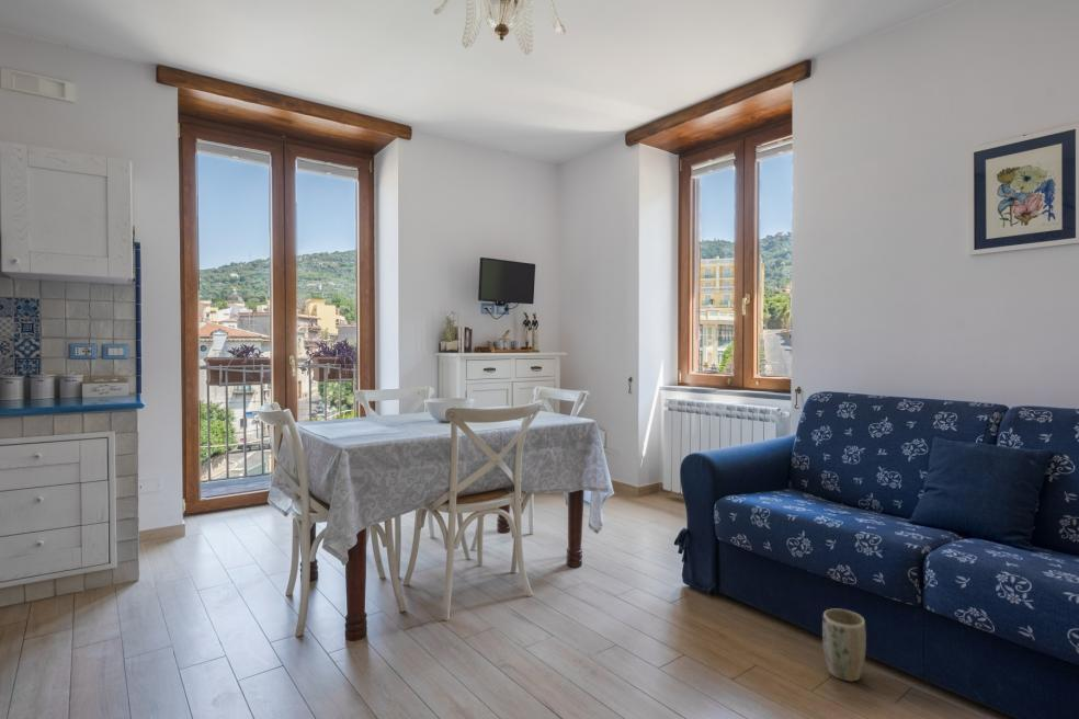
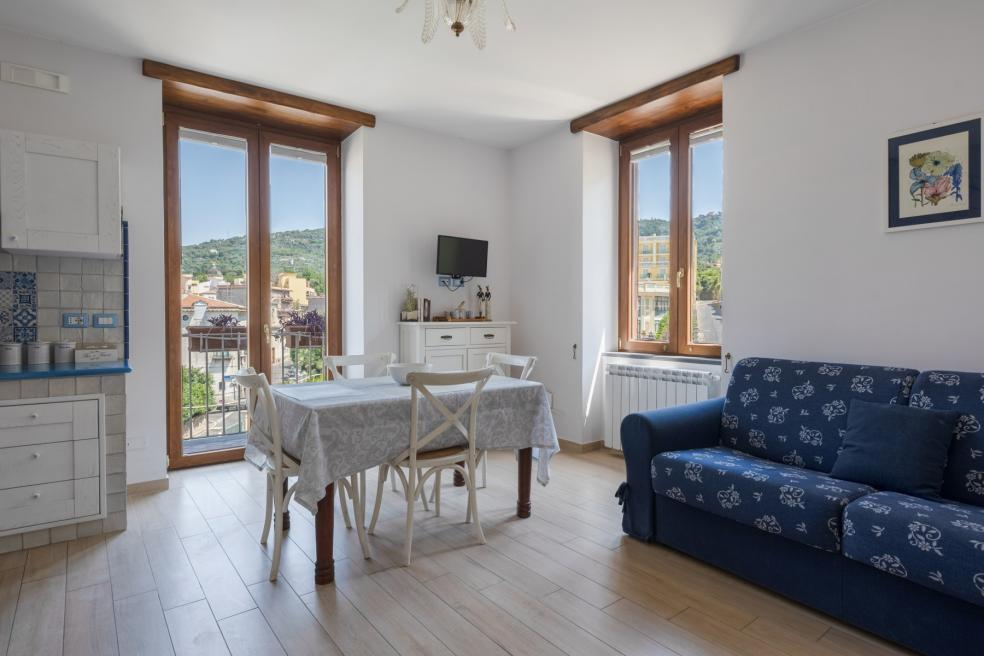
- plant pot [821,608,867,683]
